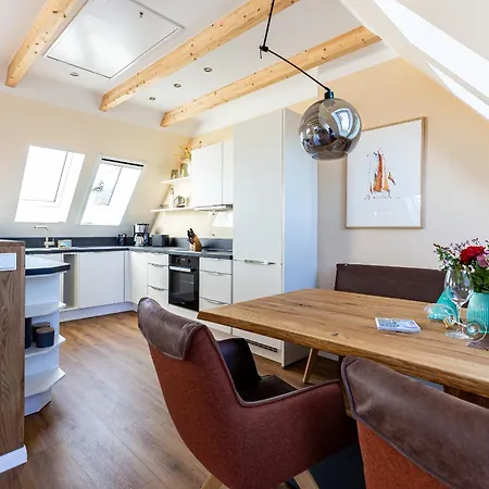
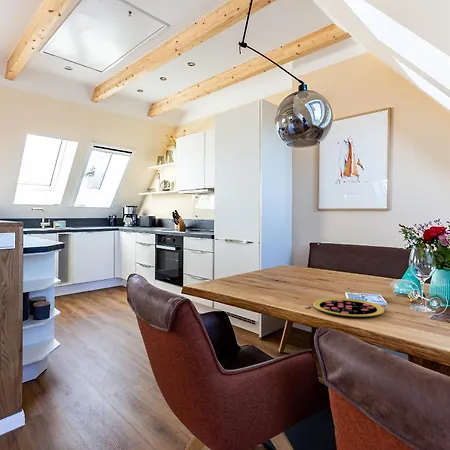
+ pizza [312,297,385,318]
